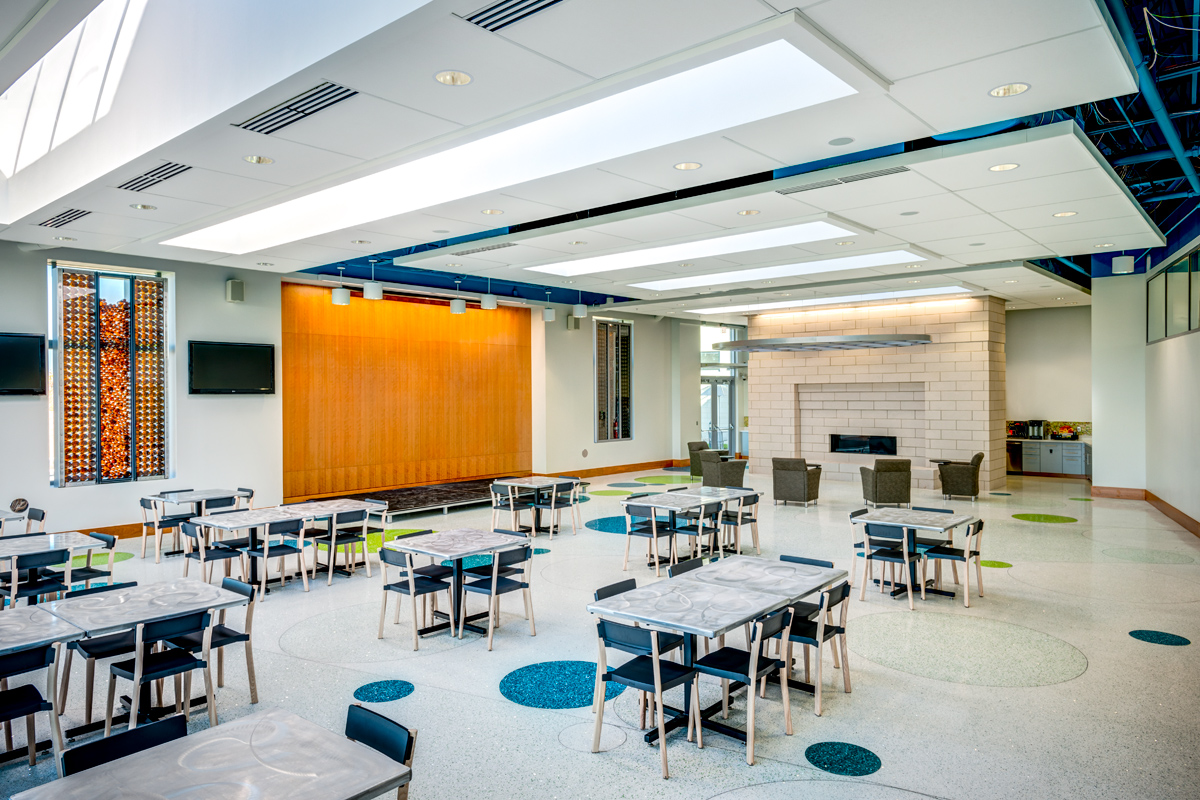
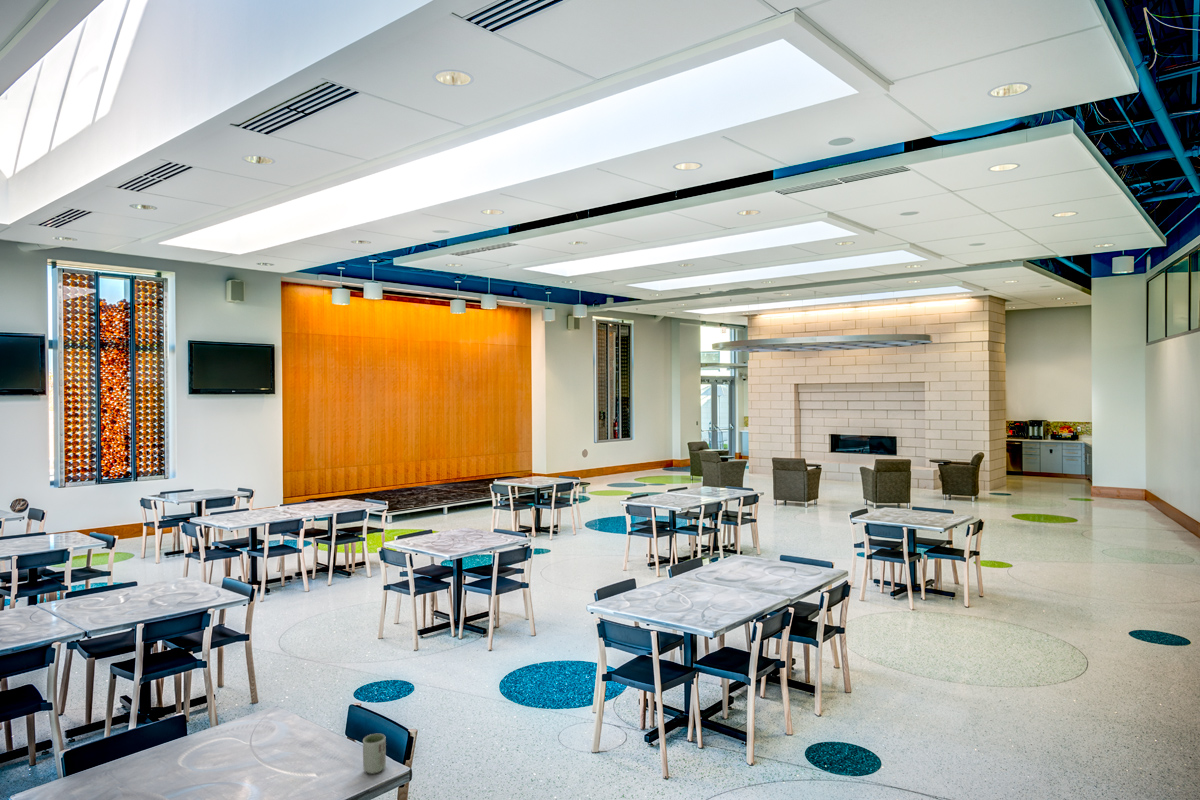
+ cup [362,733,387,775]
